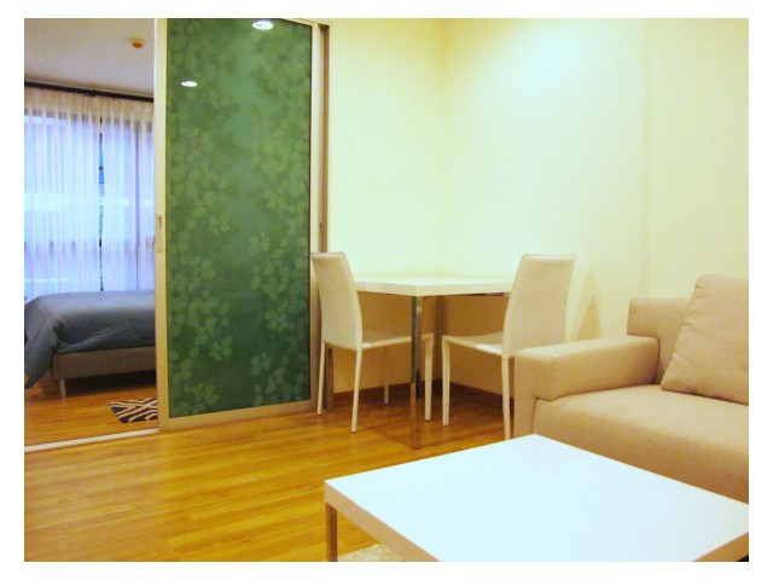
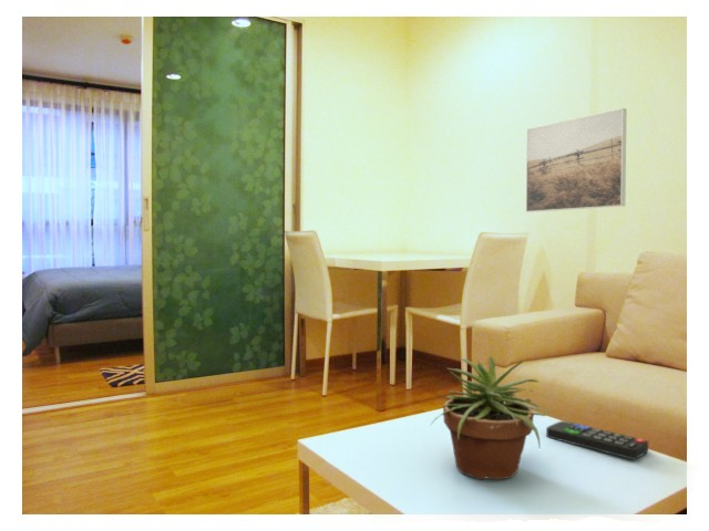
+ remote control [545,420,649,460]
+ potted plant [430,355,552,480]
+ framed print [525,107,628,214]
